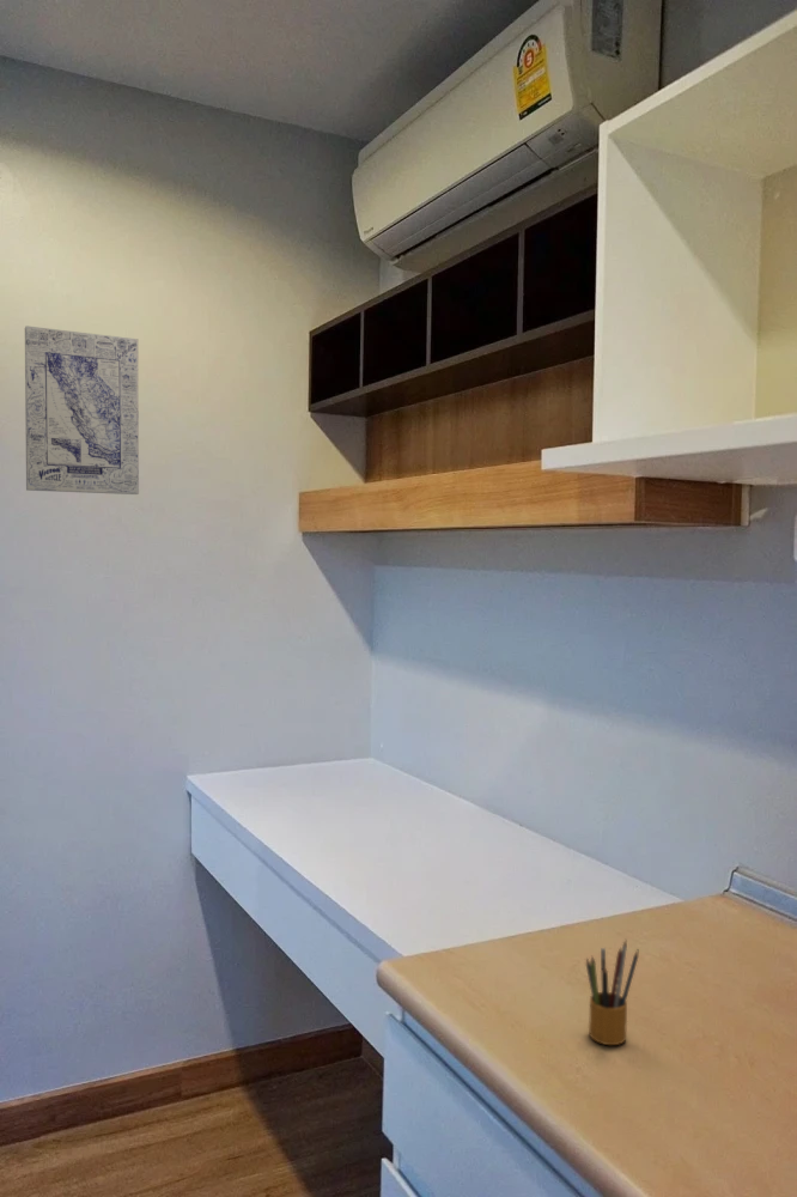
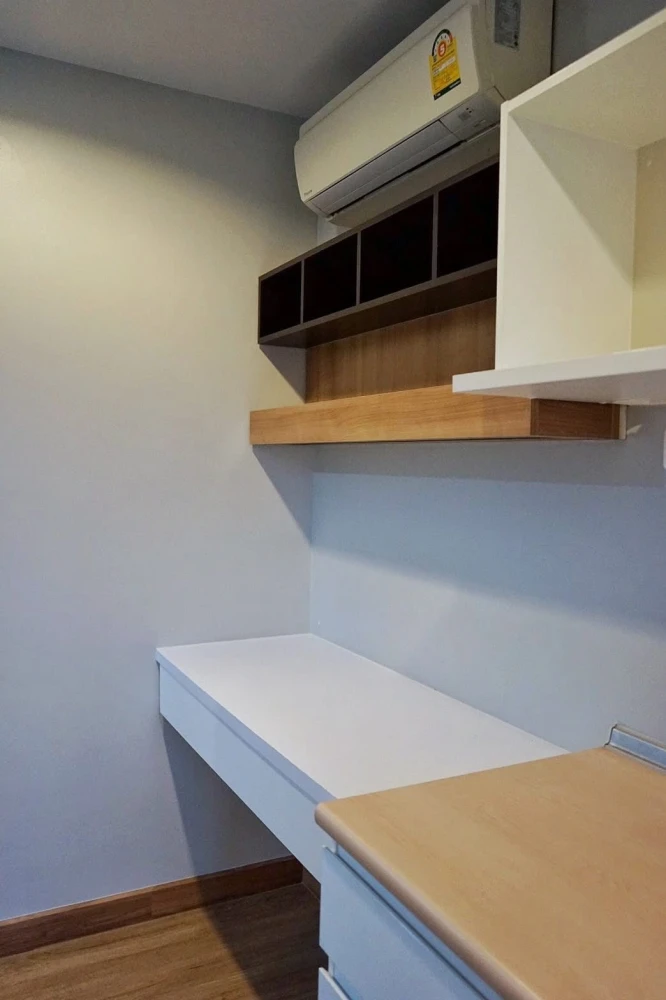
- pencil box [585,938,639,1046]
- wall art [24,324,140,496]
